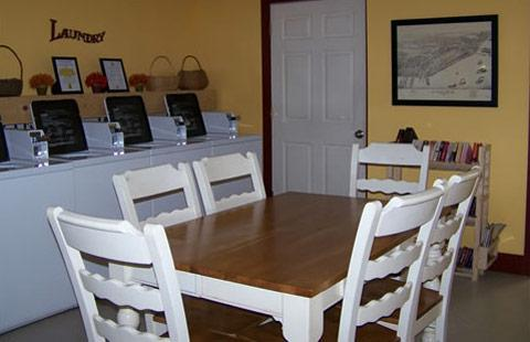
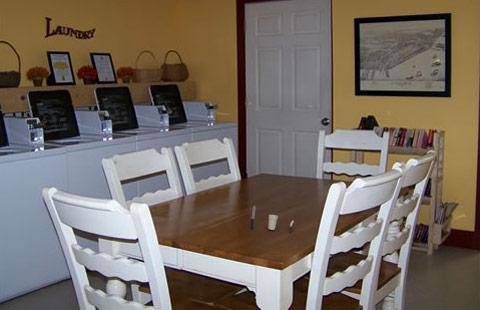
+ cup [250,205,295,233]
